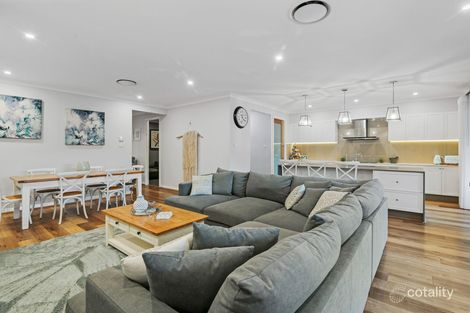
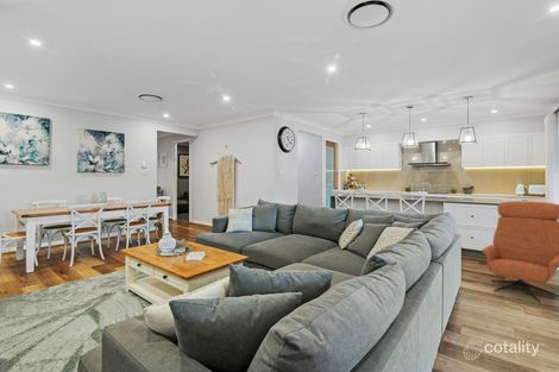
+ lounge chair [481,200,559,303]
